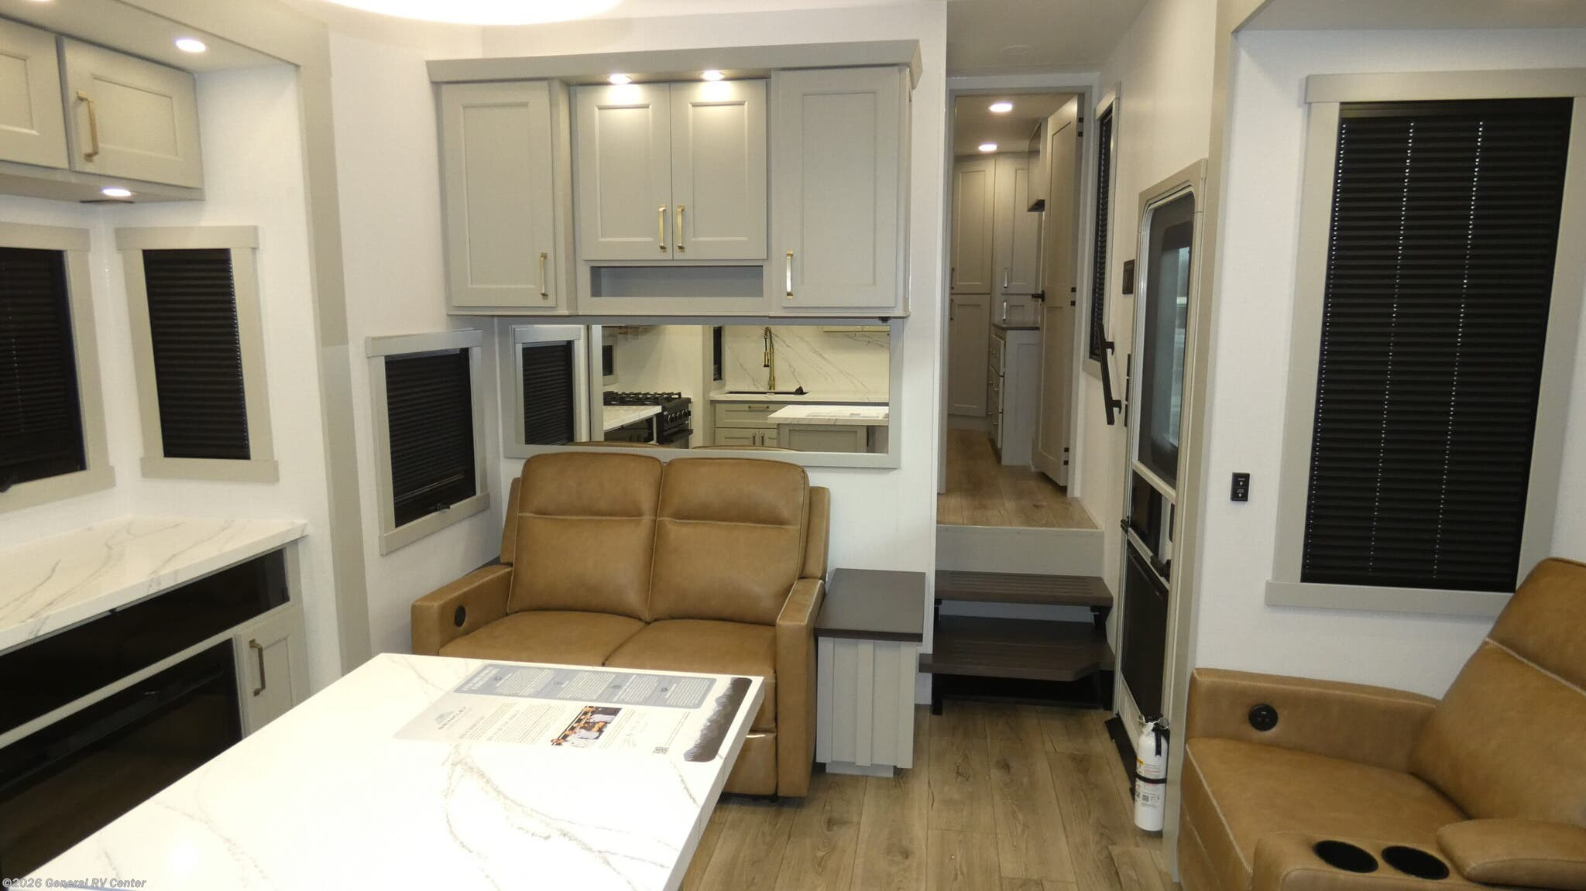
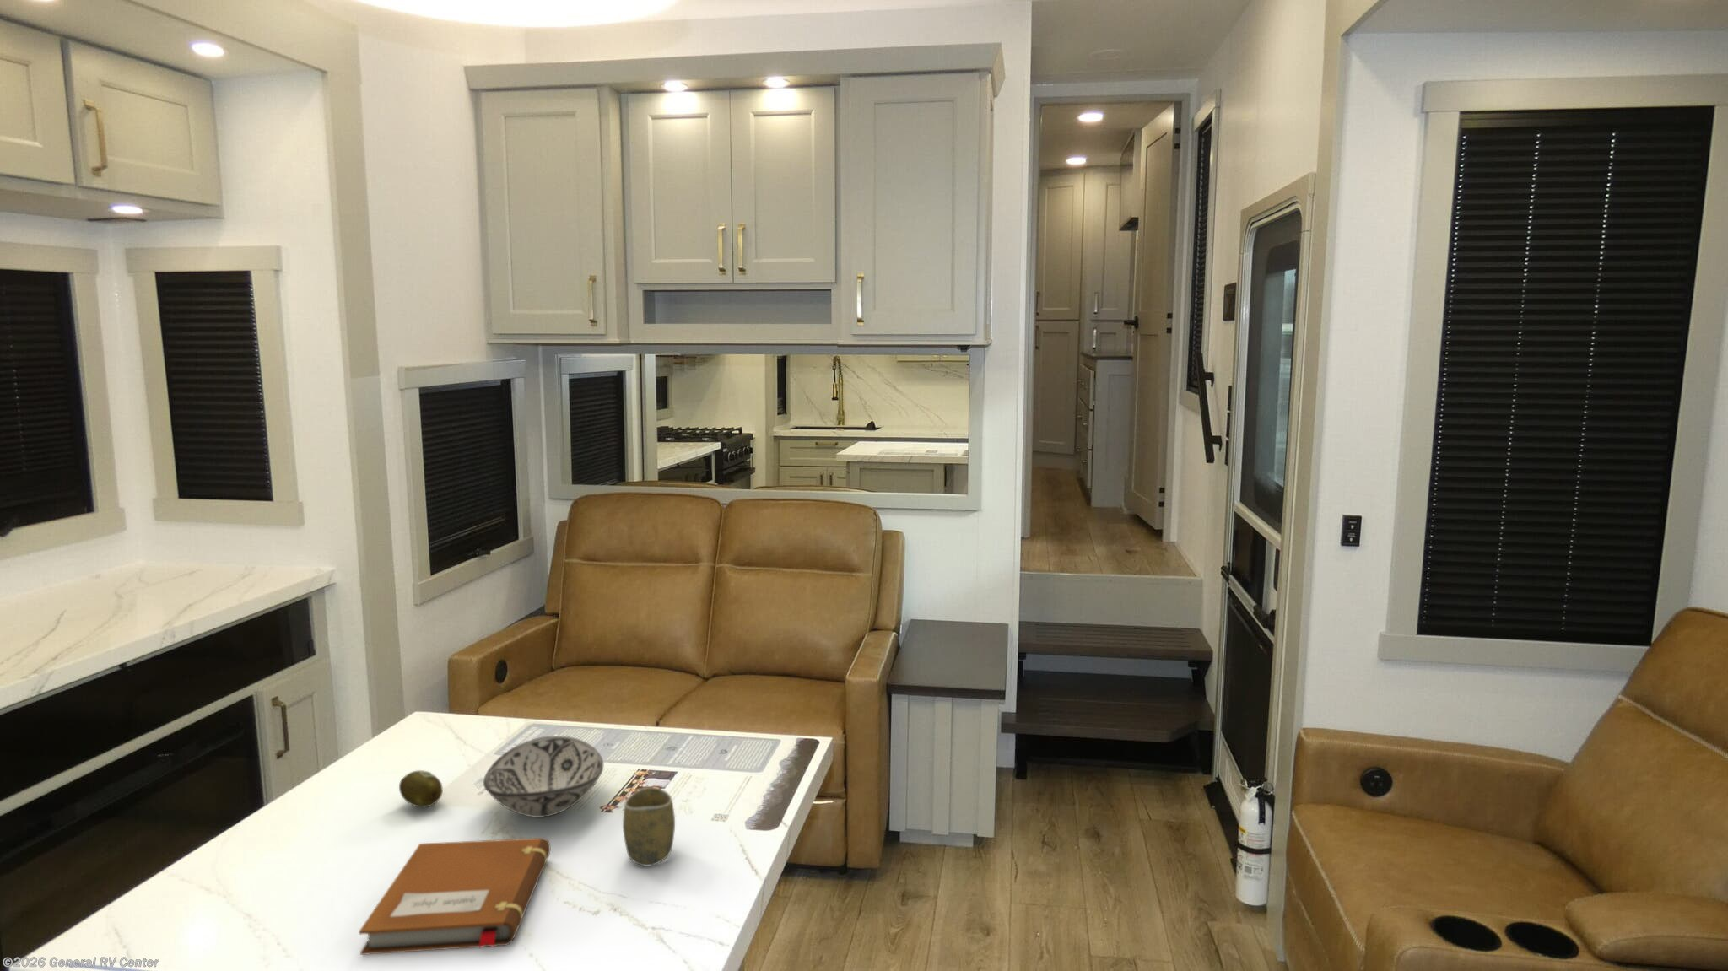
+ decorative bowl [483,735,604,818]
+ fruit [399,769,444,808]
+ notebook [357,837,552,956]
+ cup [622,786,675,868]
